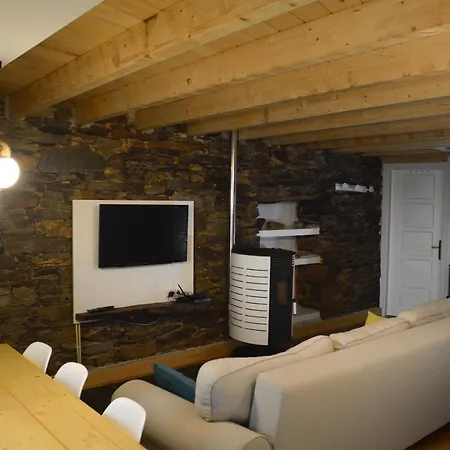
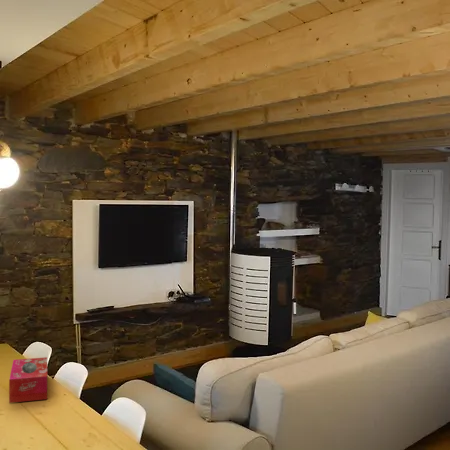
+ tissue box [8,356,48,404]
